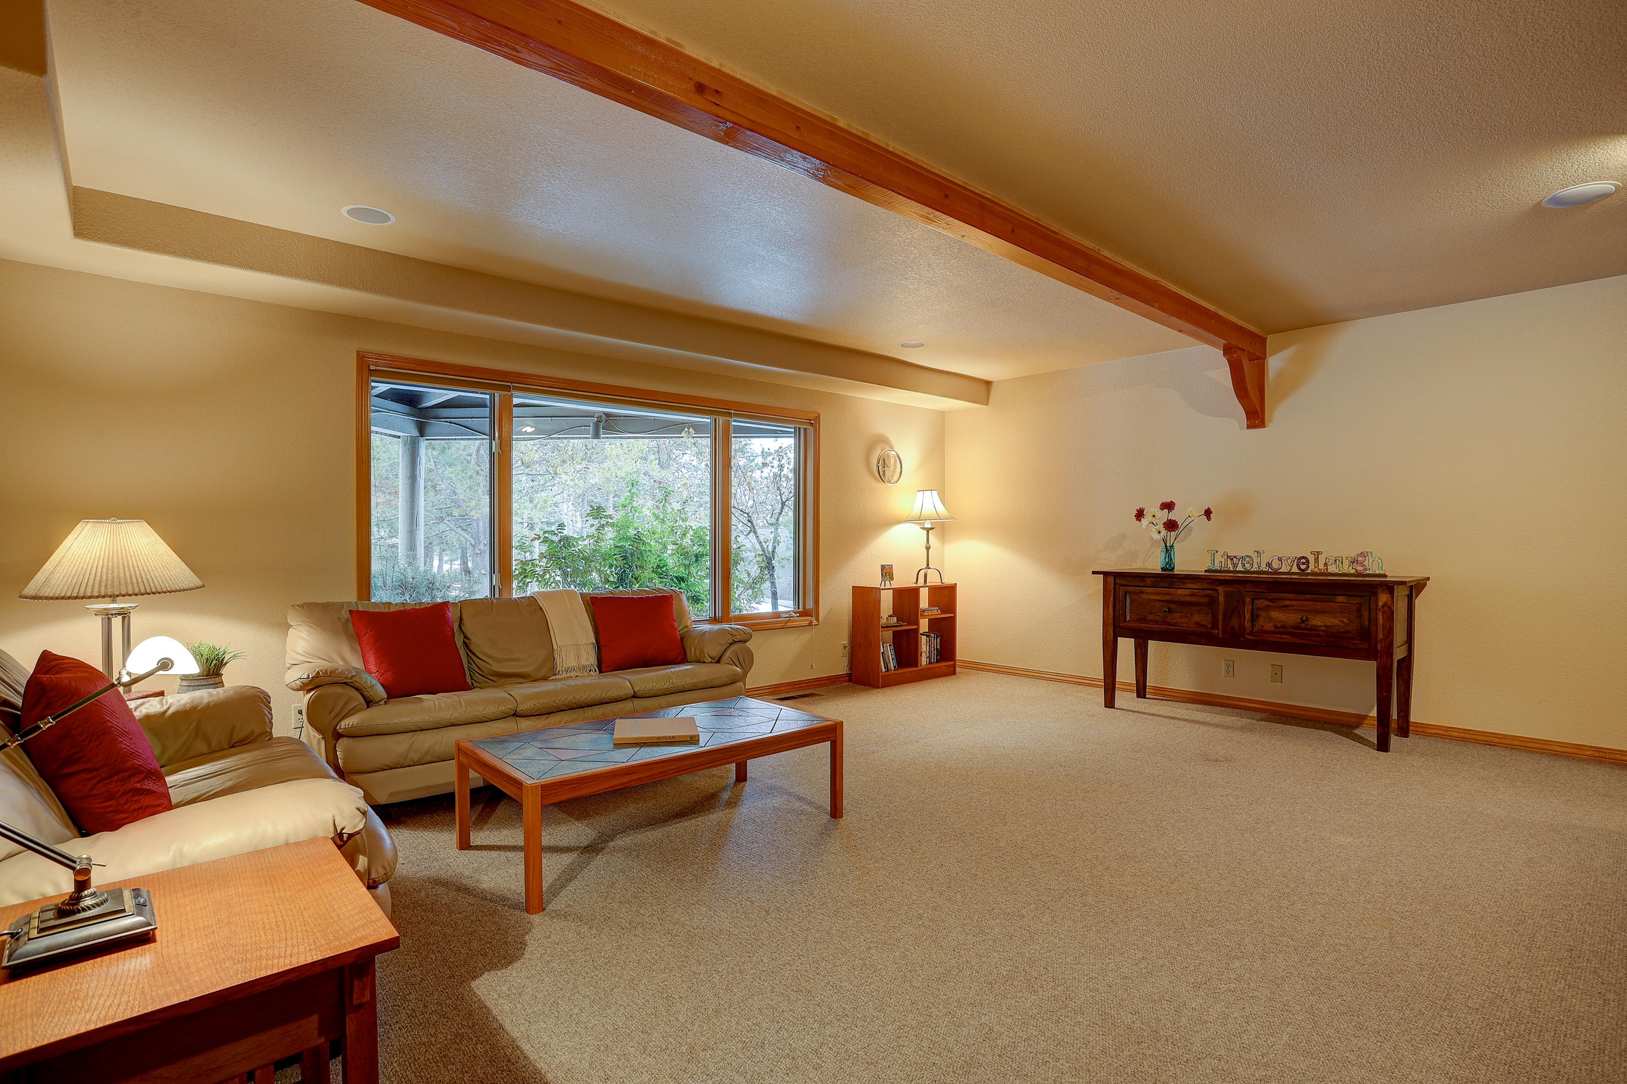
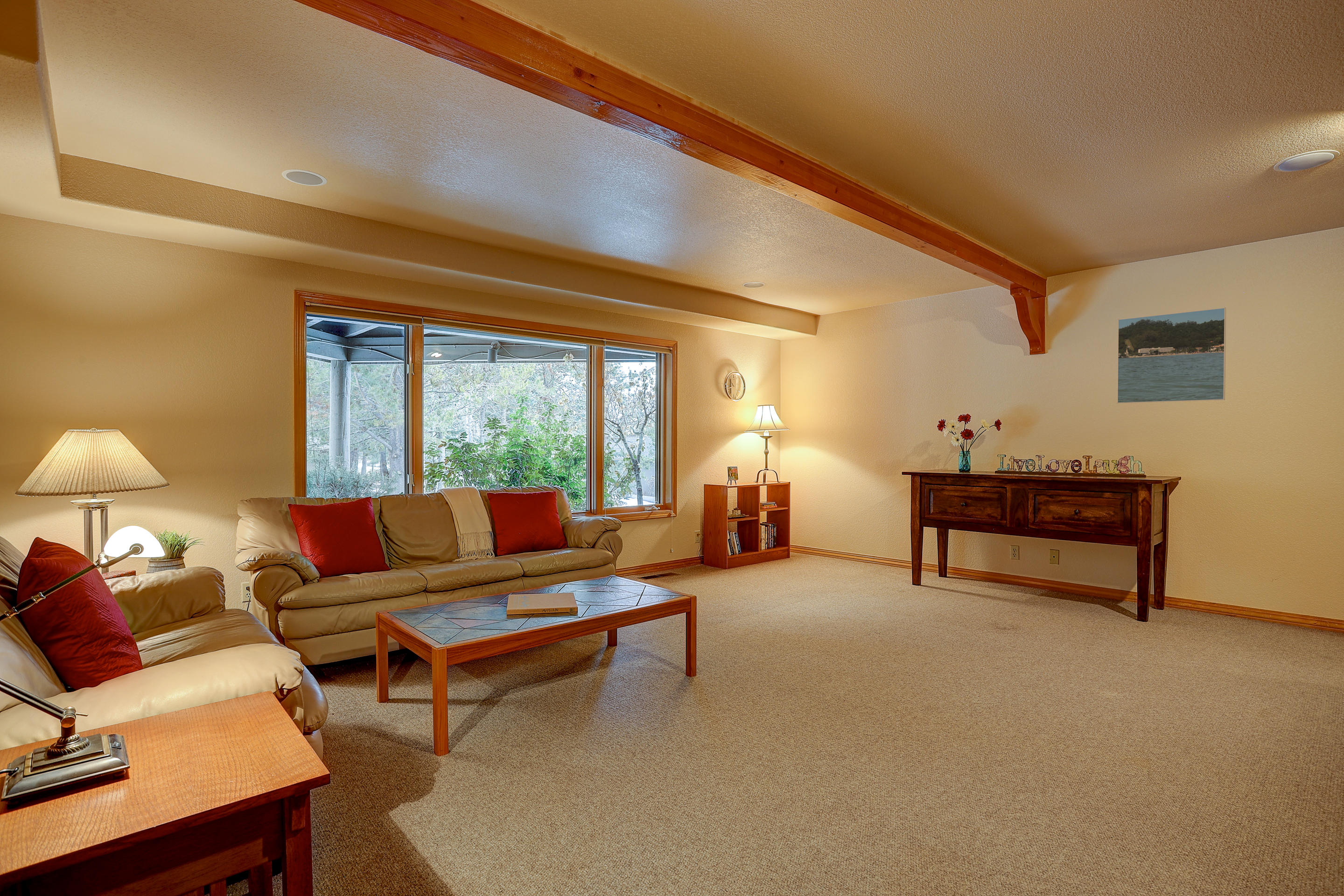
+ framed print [1117,307,1226,404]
